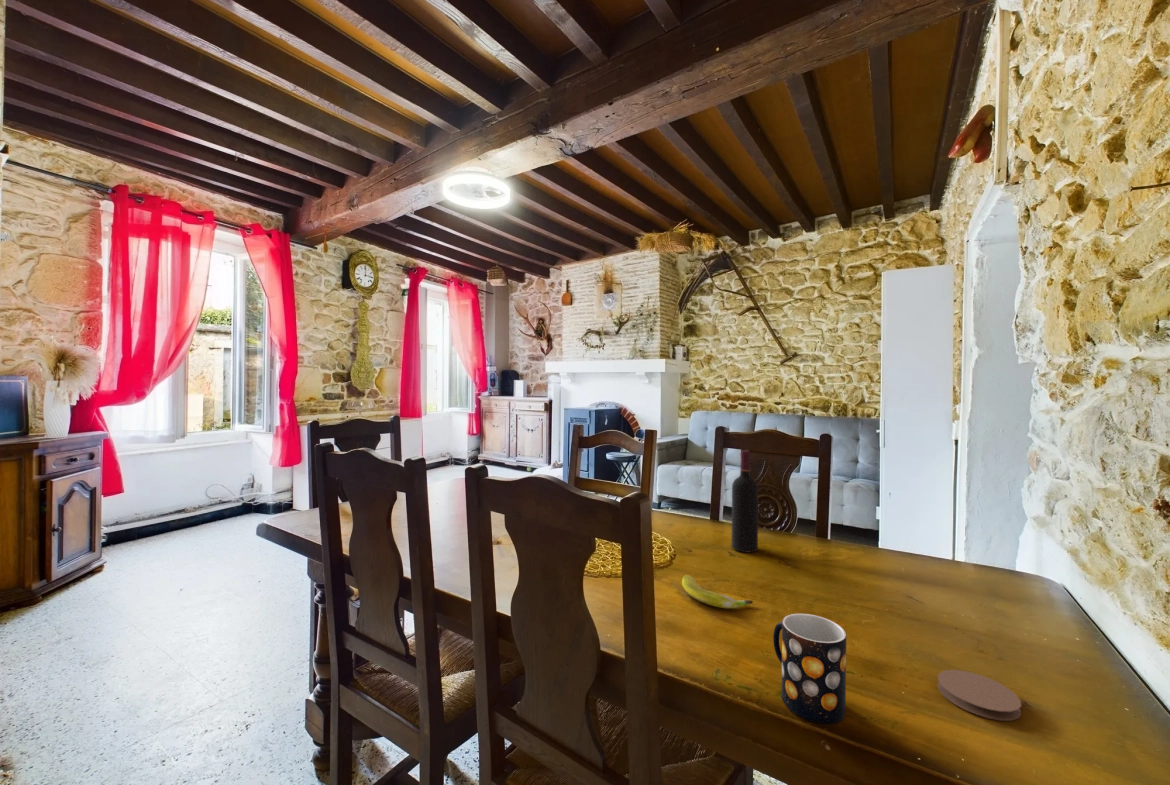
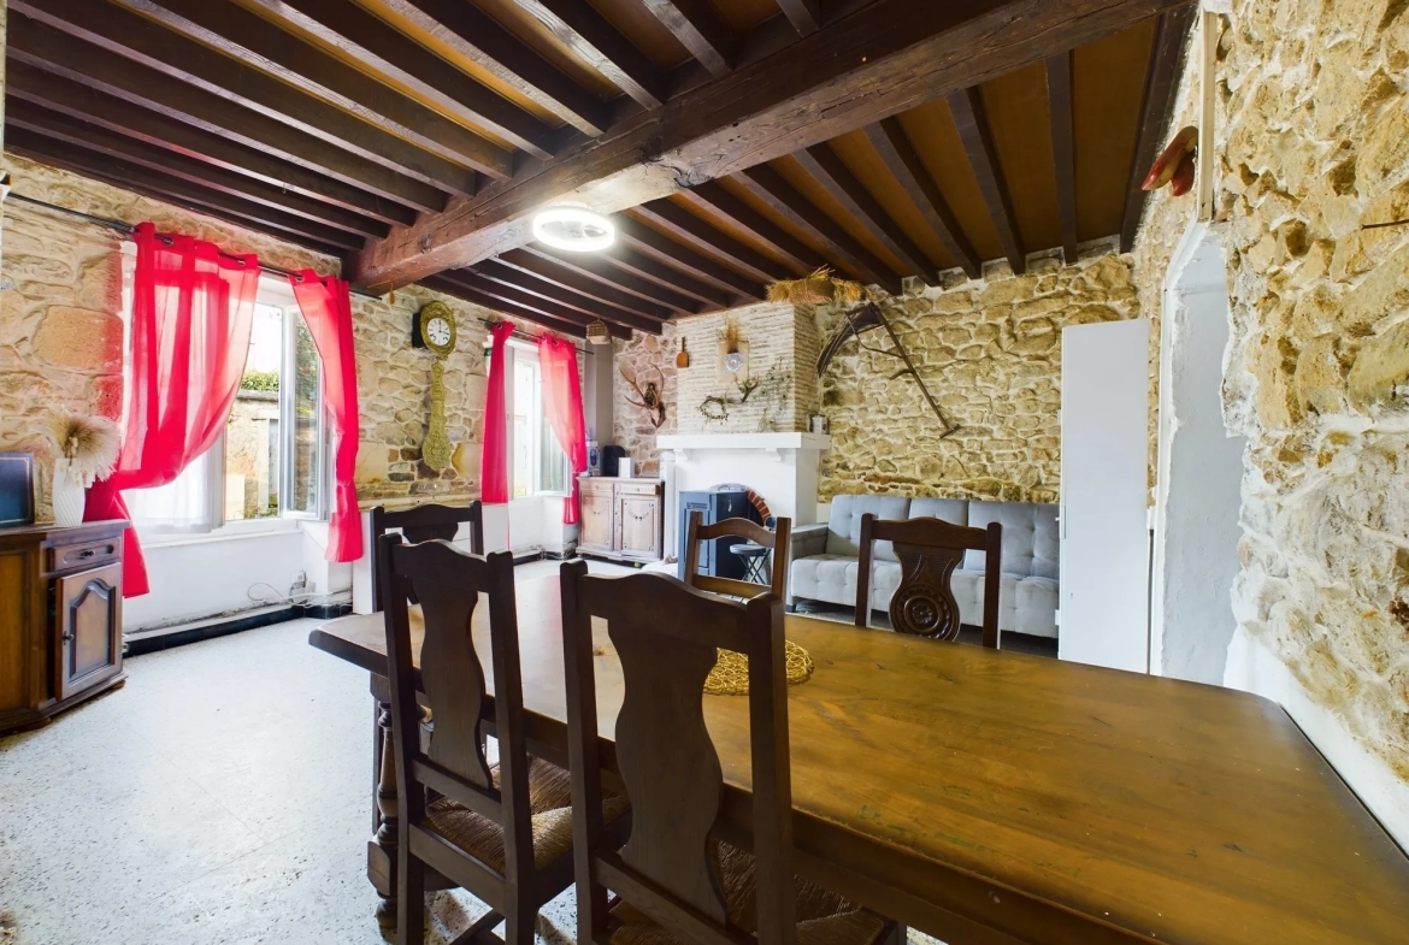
- mug [772,613,847,725]
- banana [681,574,754,609]
- coaster [937,669,1022,722]
- wine bottle [731,449,759,553]
